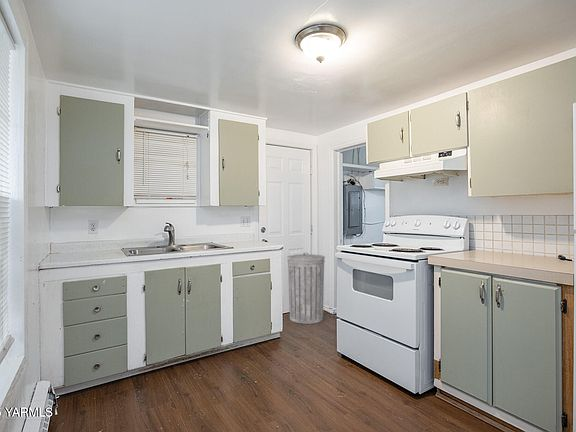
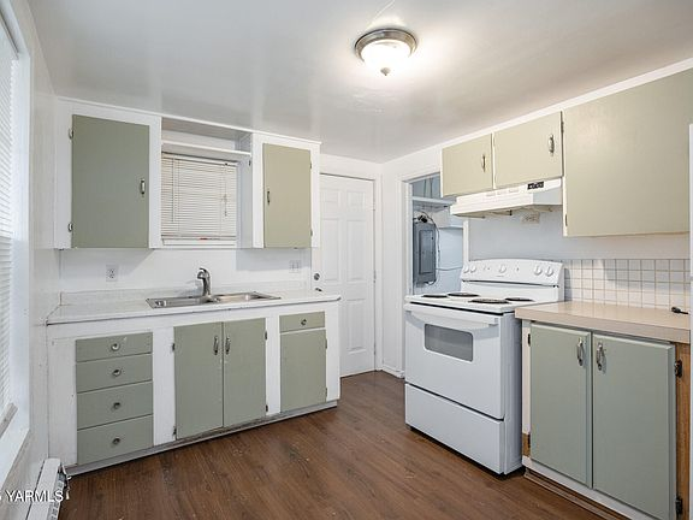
- trash can [286,252,326,325]
